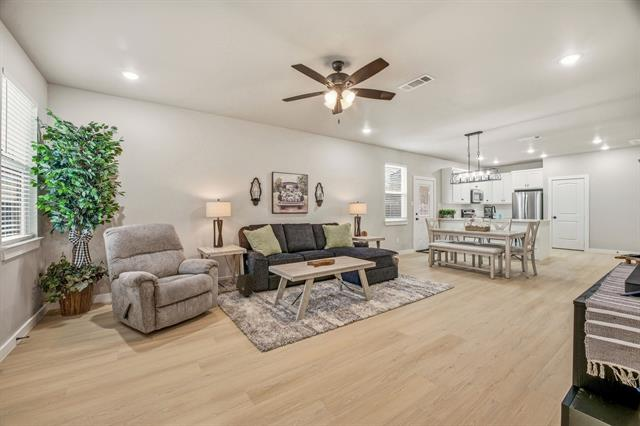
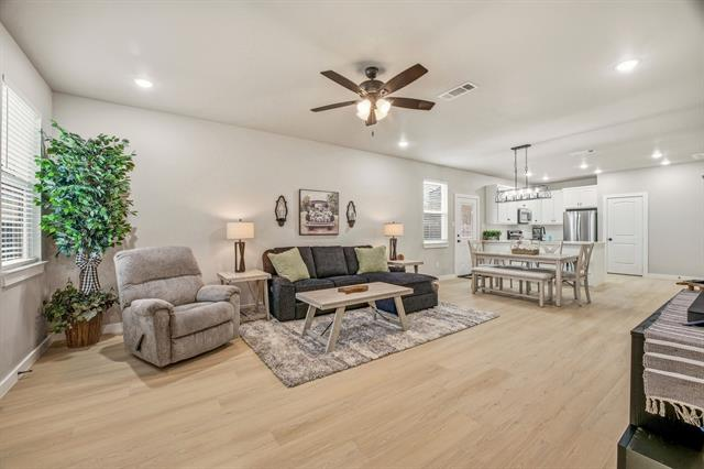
- rock [235,273,256,297]
